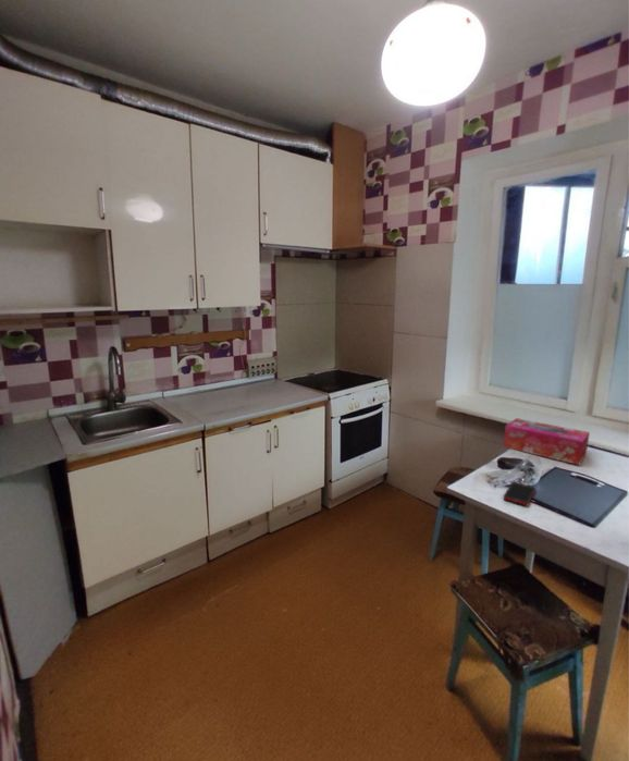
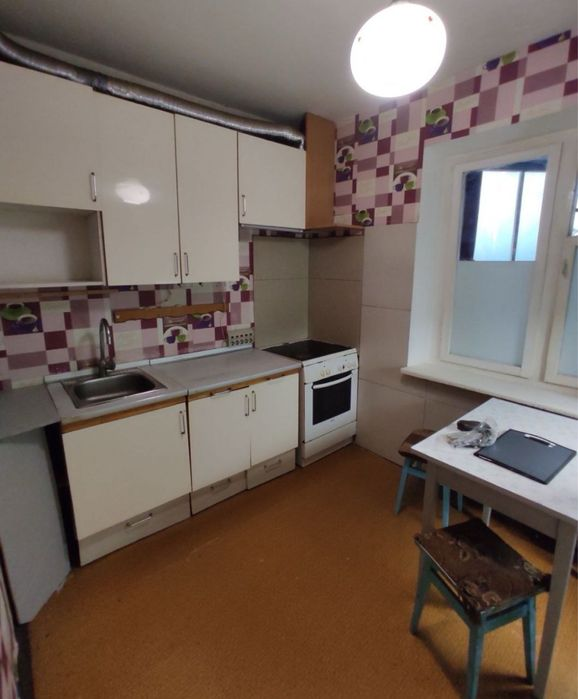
- cell phone [503,481,536,506]
- tissue box [503,417,591,466]
